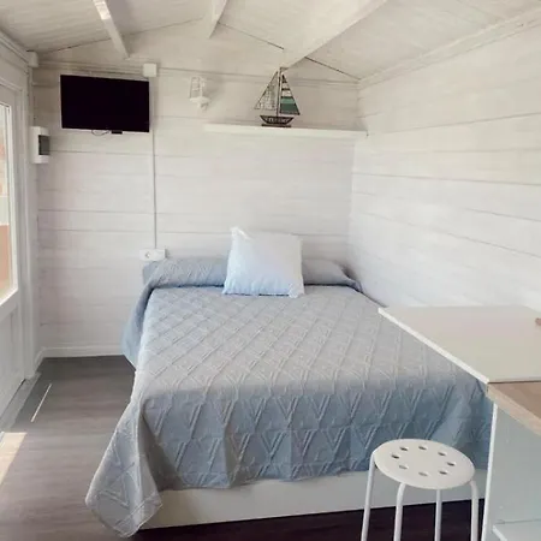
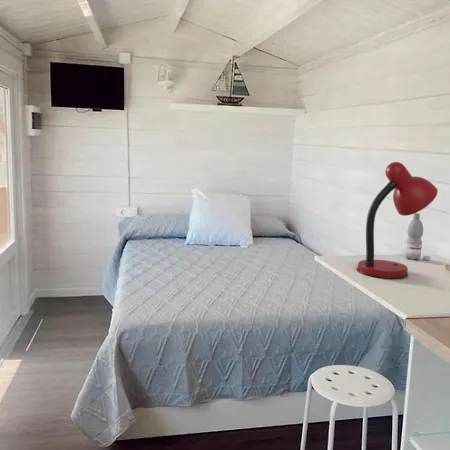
+ desk lamp [355,161,439,280]
+ water bottle [405,213,431,261]
